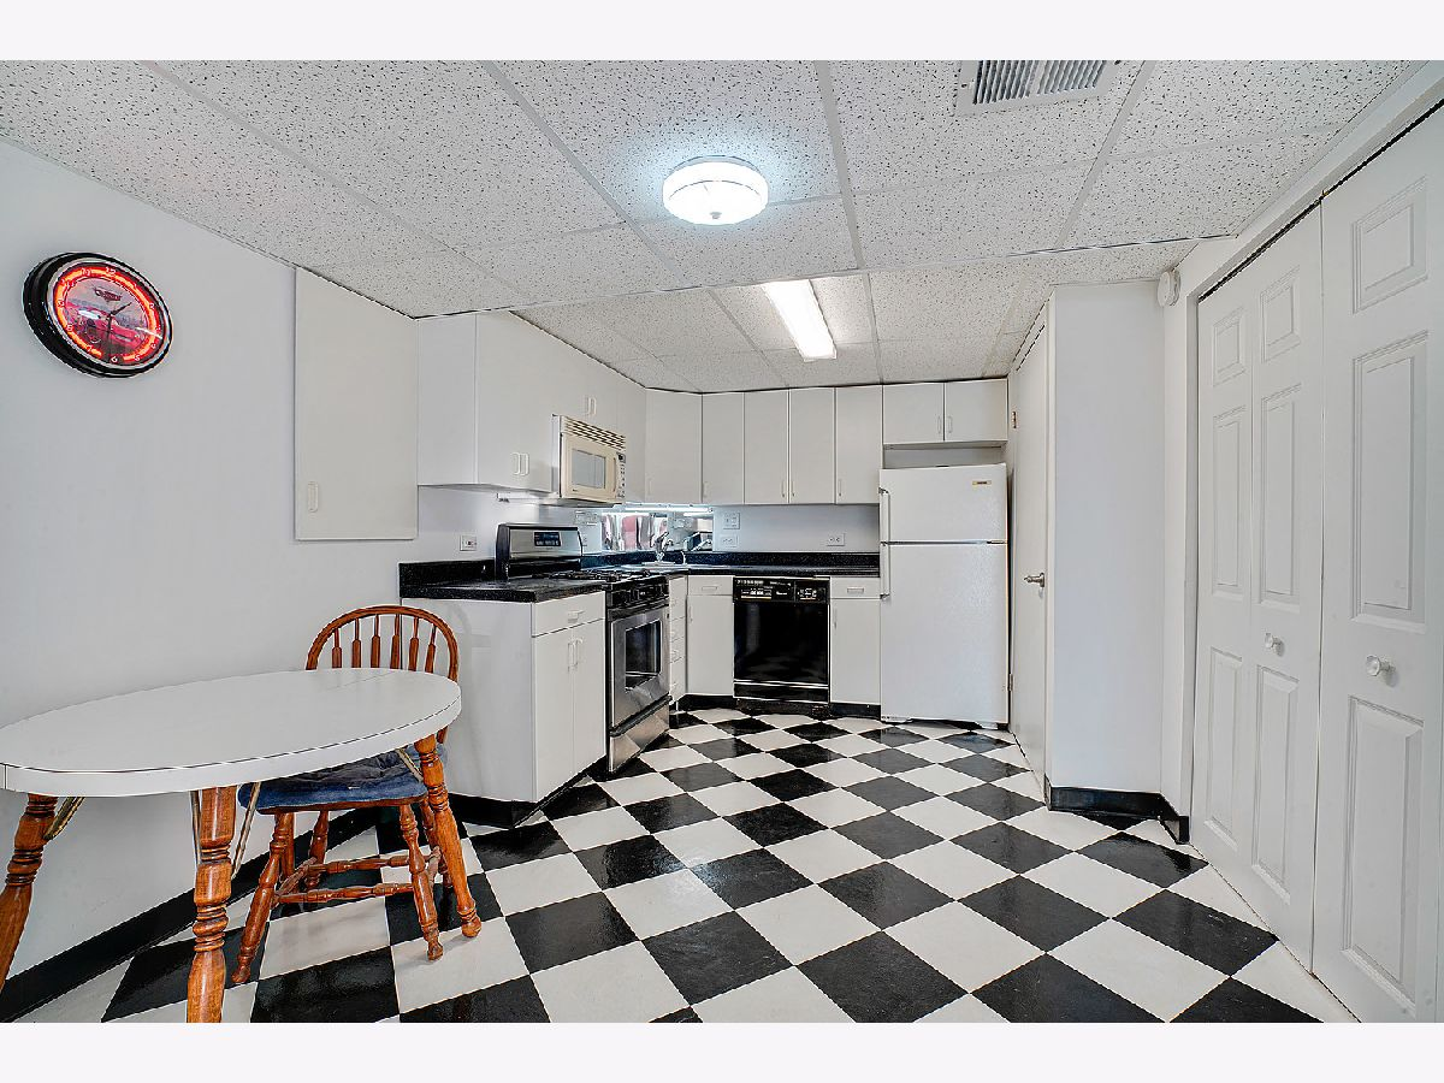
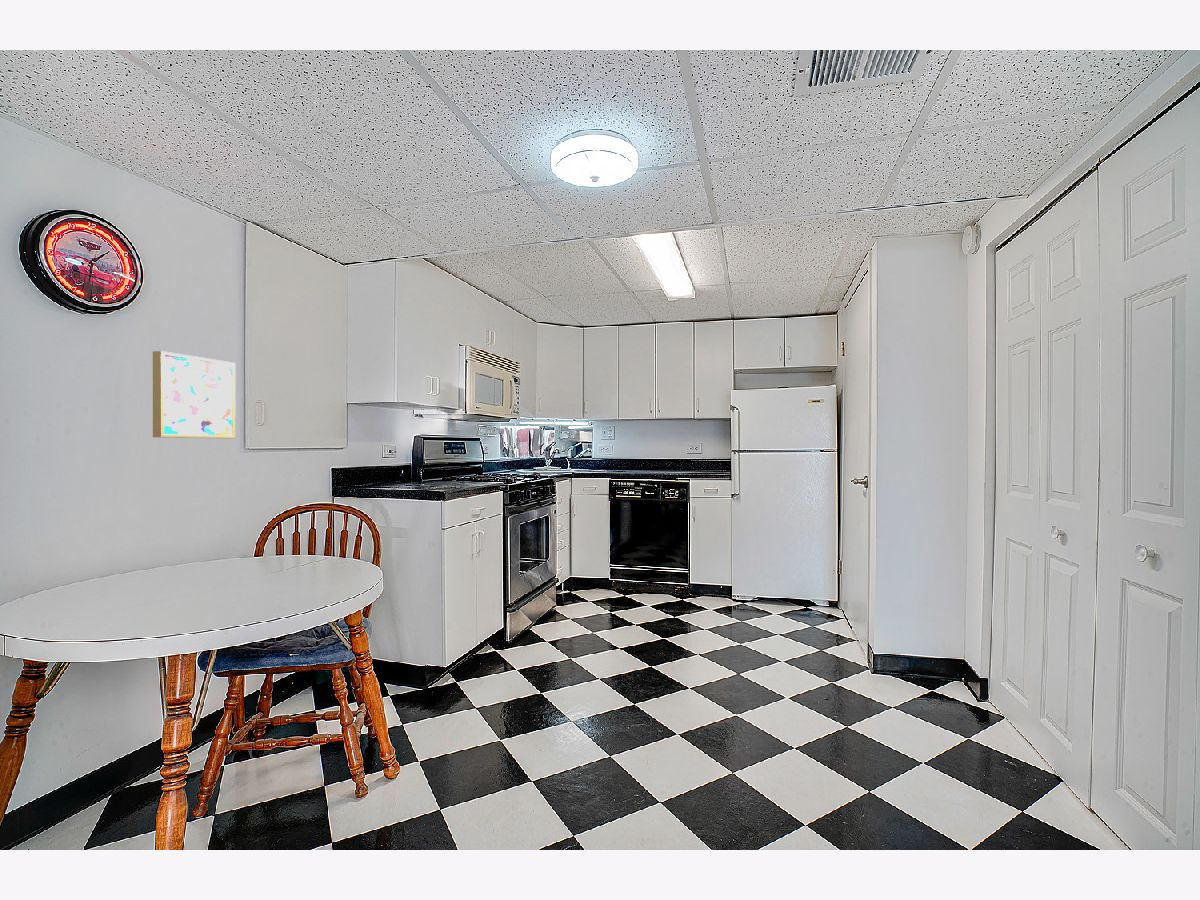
+ wall art [152,350,236,440]
